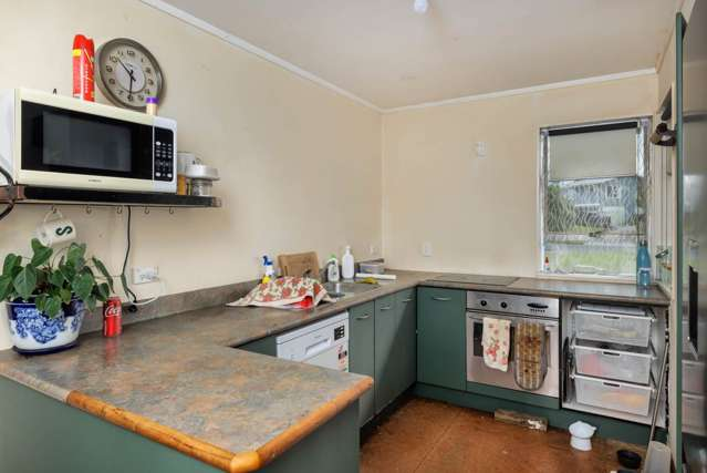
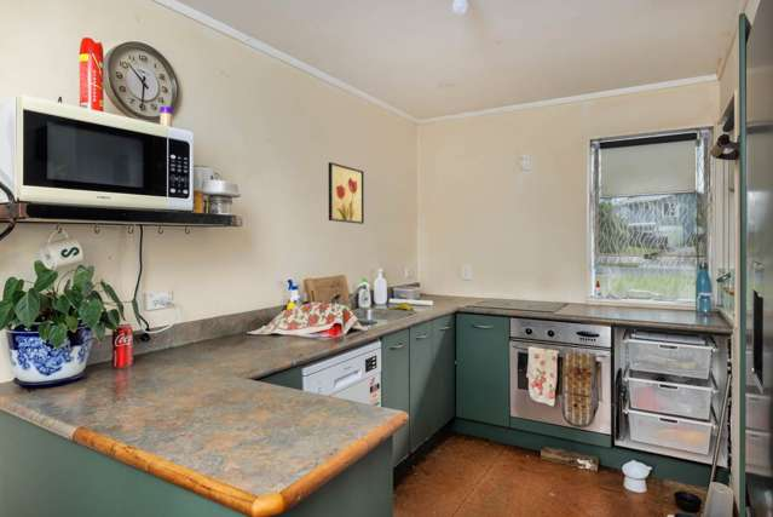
+ wall art [328,161,365,225]
